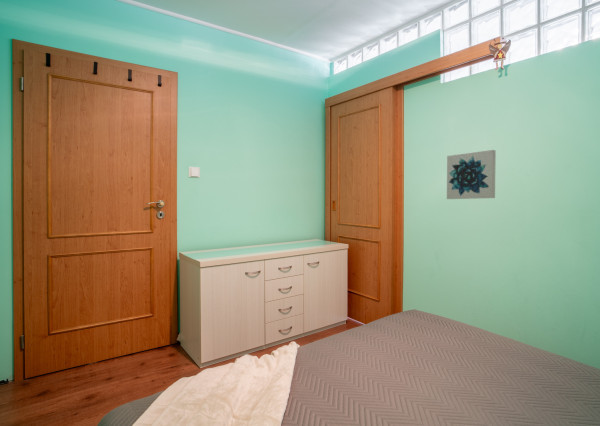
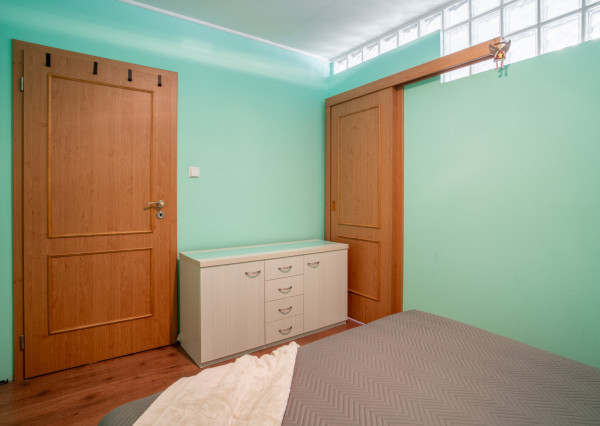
- wall art [446,149,497,200]
